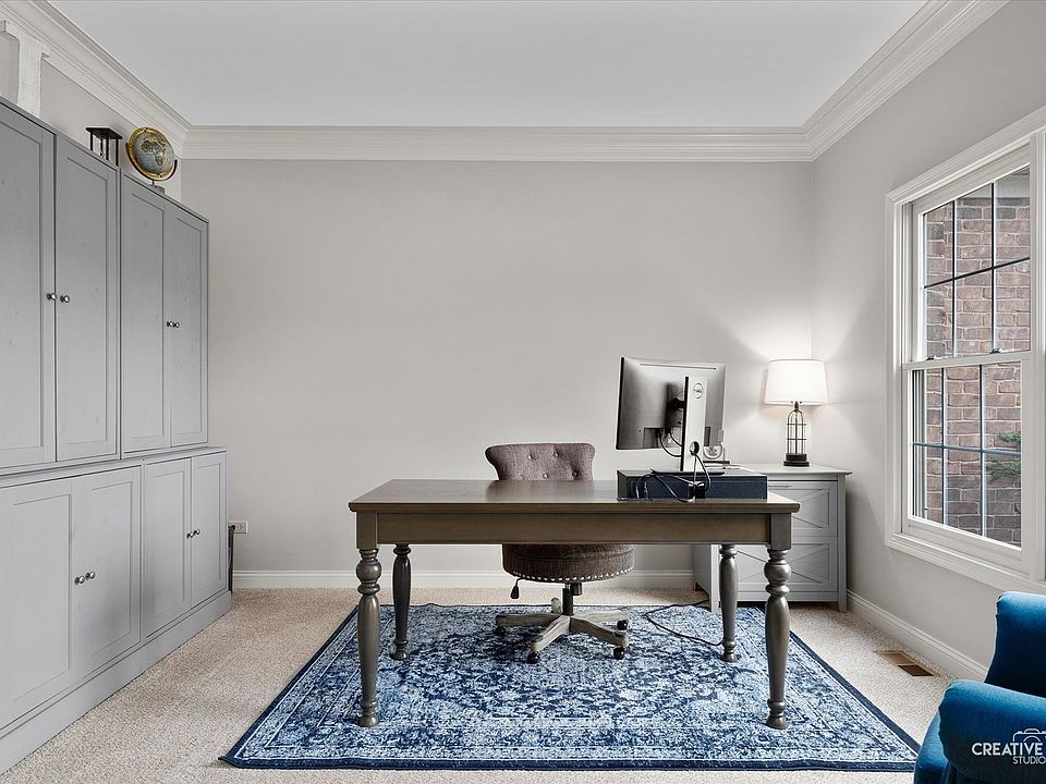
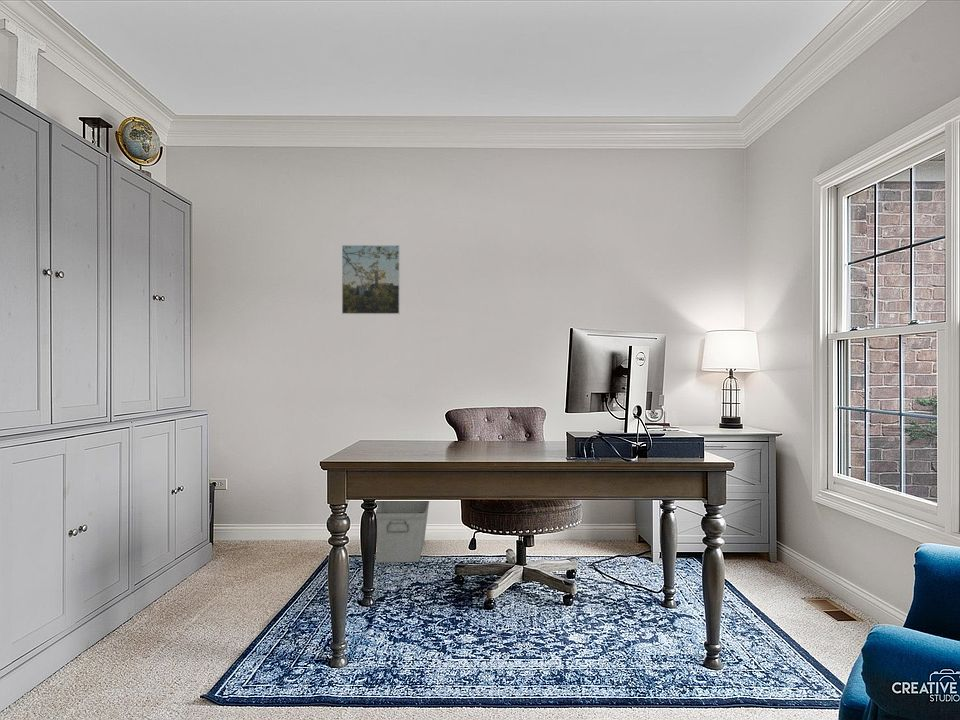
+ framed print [341,244,401,315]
+ storage bin [375,500,430,564]
